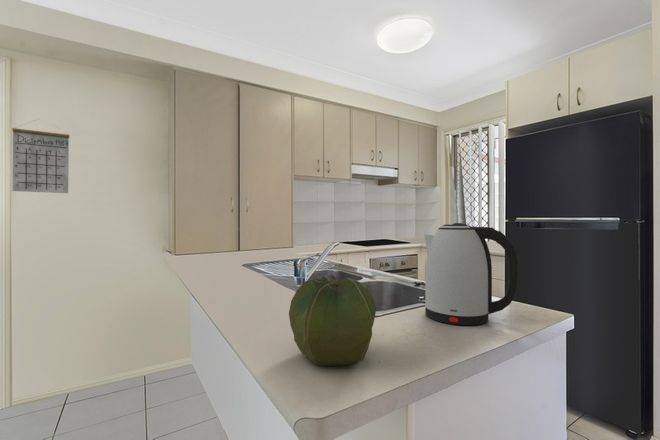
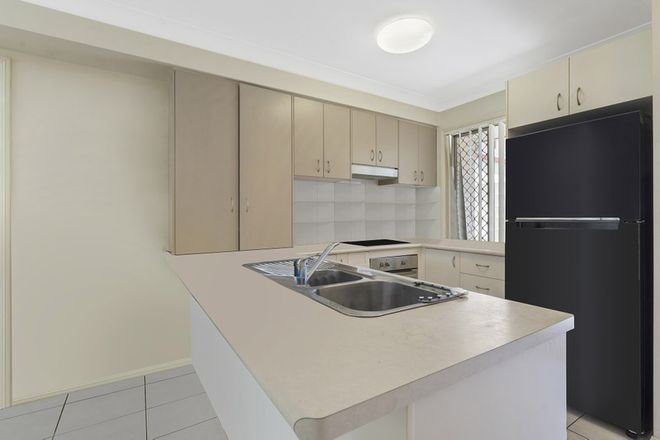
- cabbage [288,276,377,367]
- kettle [423,222,519,326]
- calendar [11,118,70,194]
